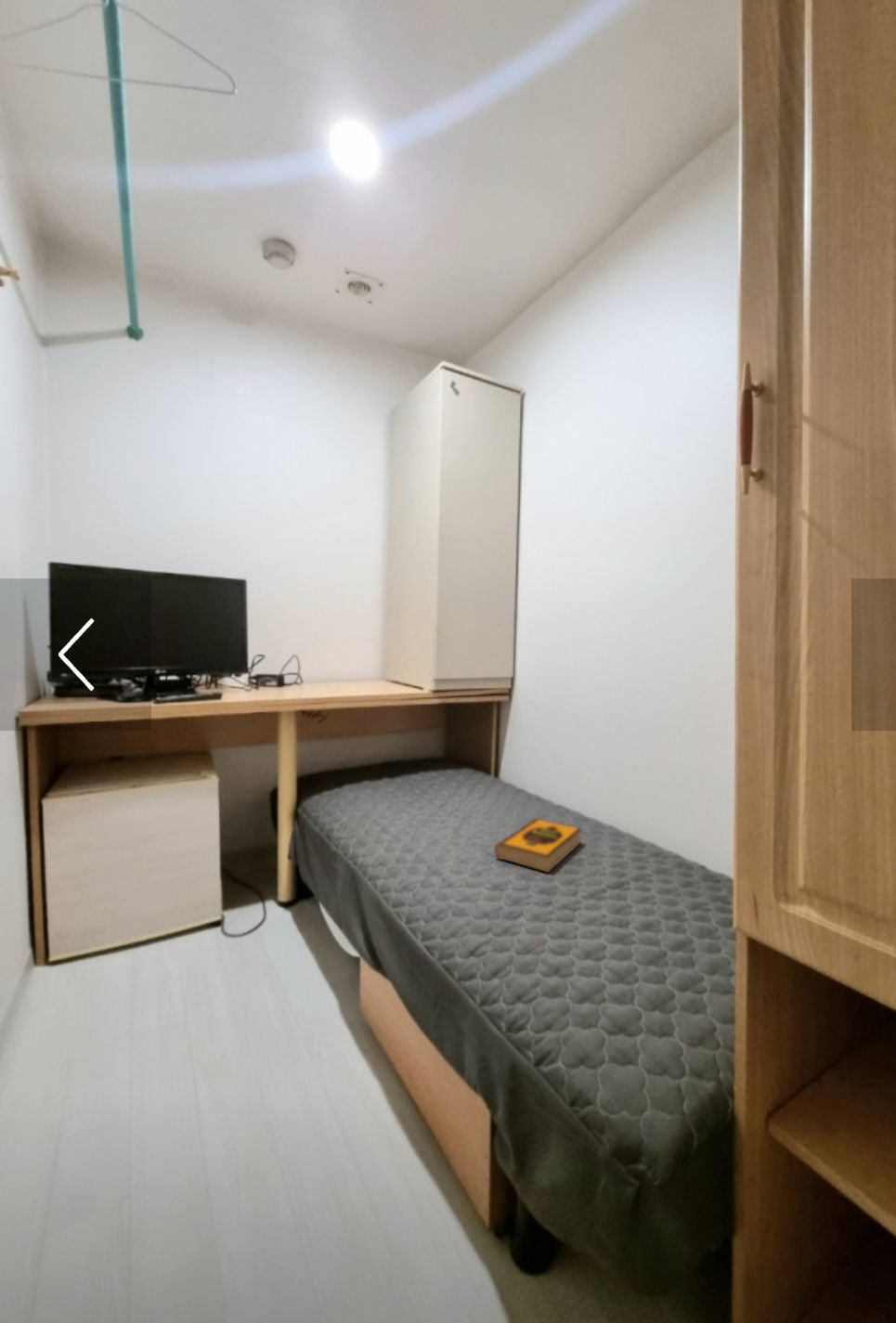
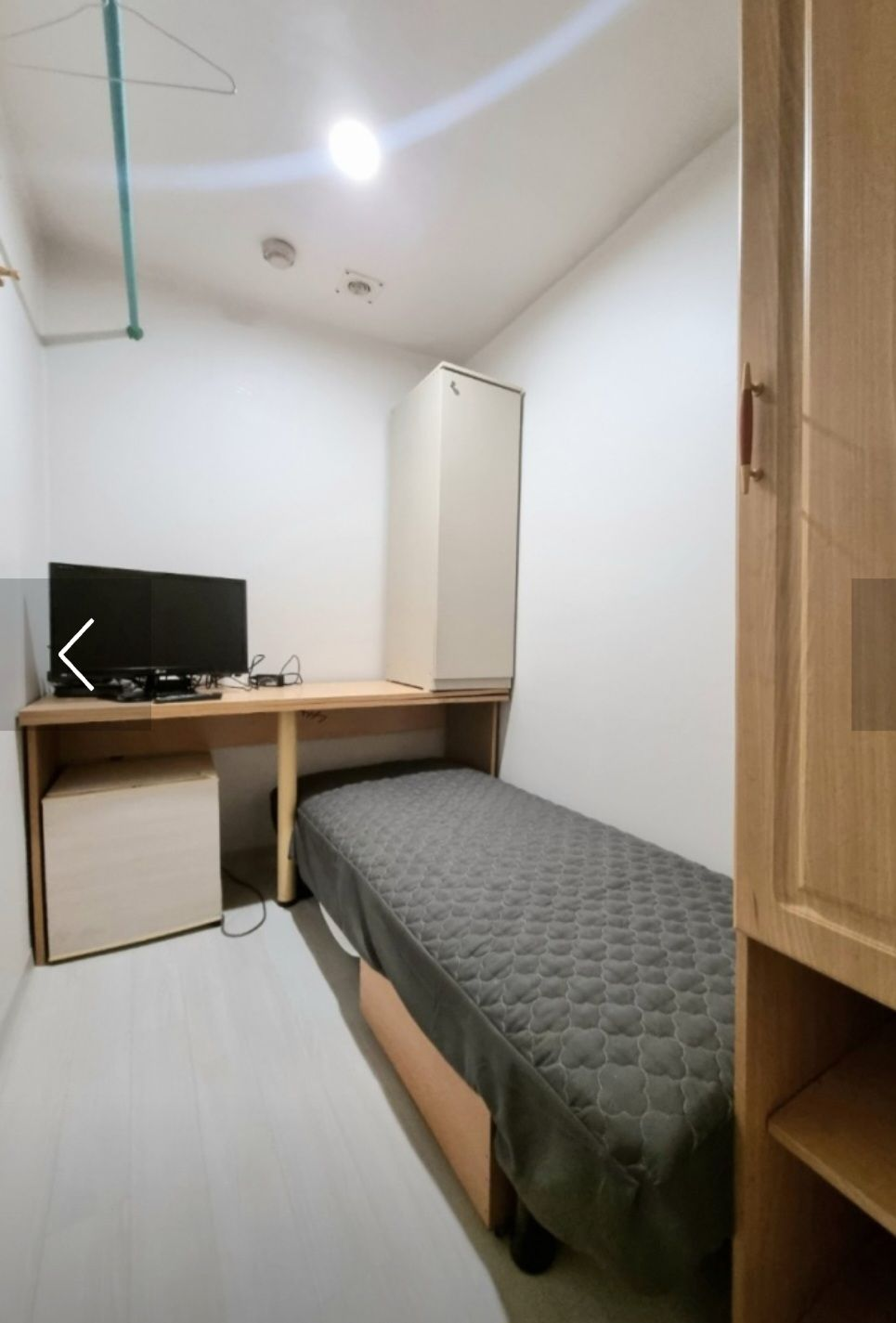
- hardback book [493,817,582,874]
